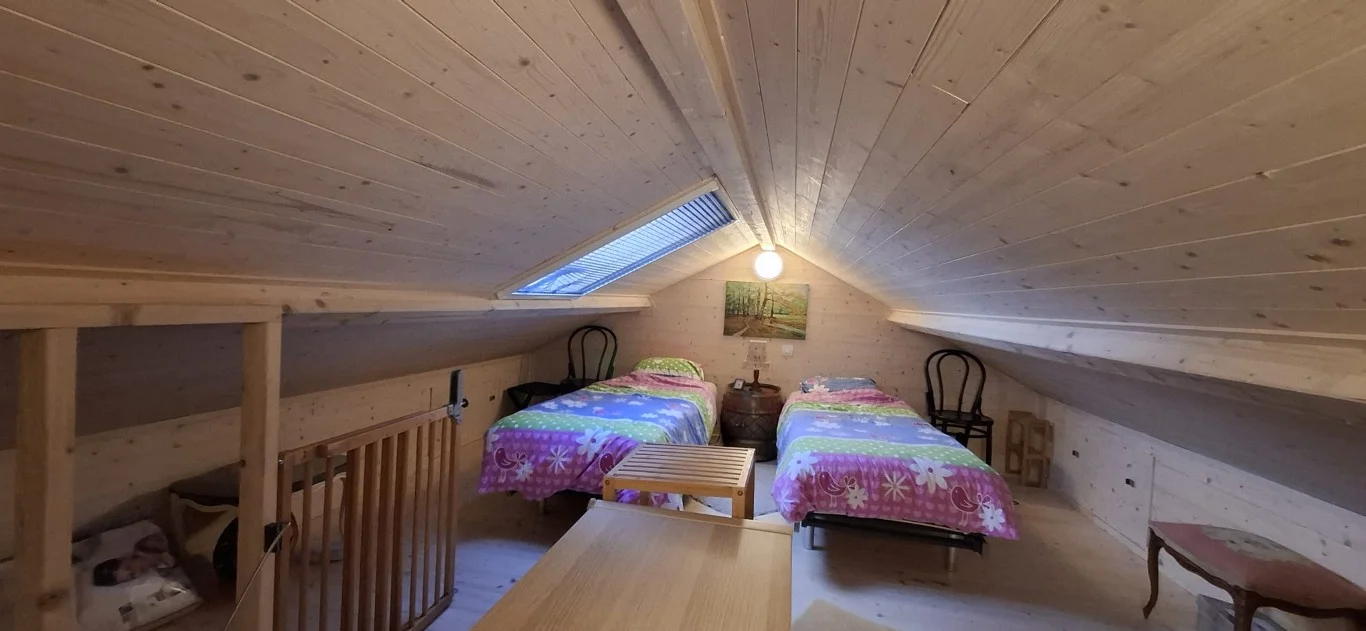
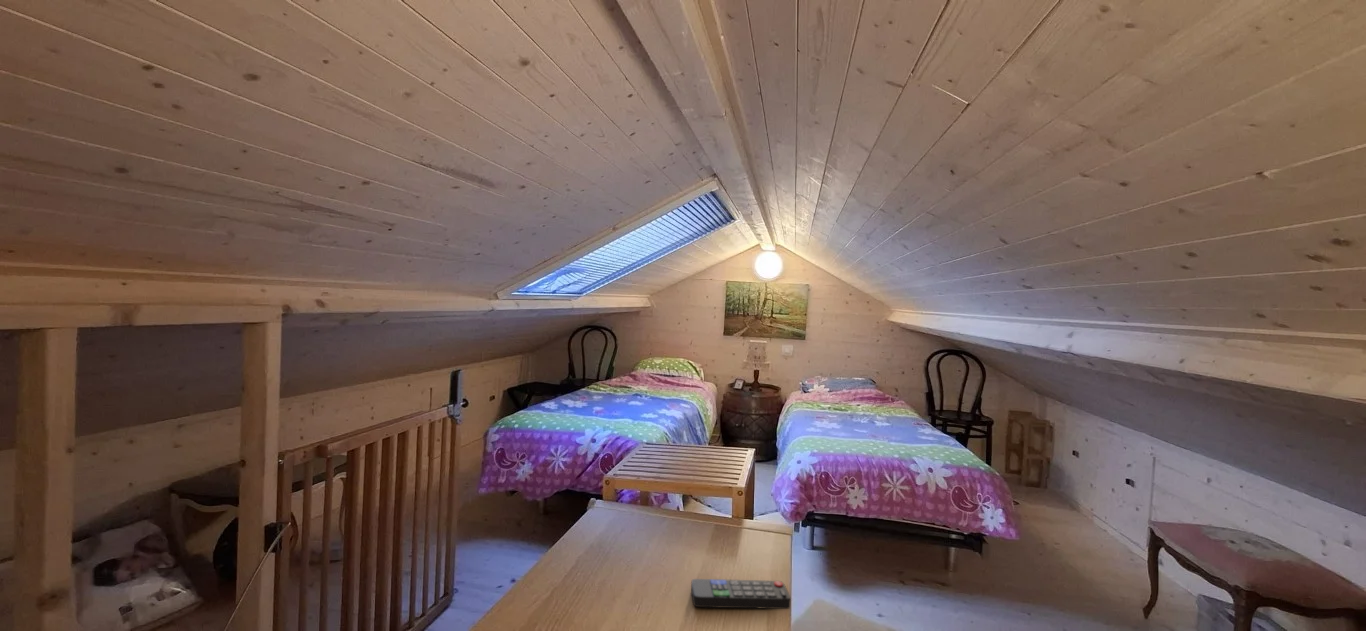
+ remote control [690,578,792,610]
